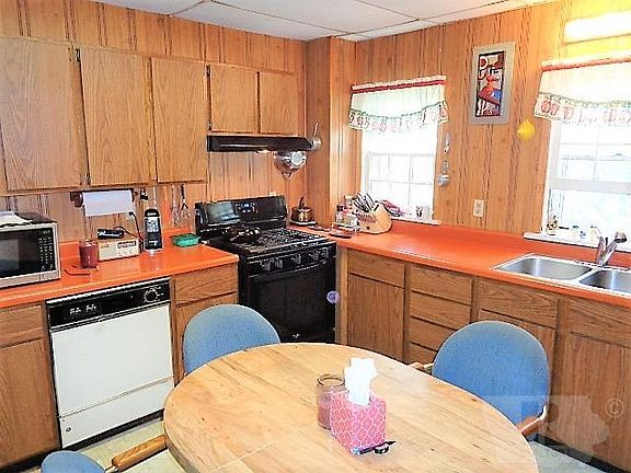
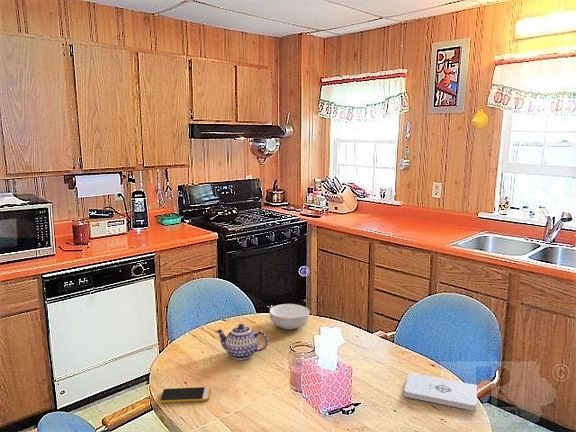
+ teapot [215,323,269,361]
+ smartphone [159,386,211,404]
+ cereal bowl [269,303,310,331]
+ notepad [403,372,478,411]
